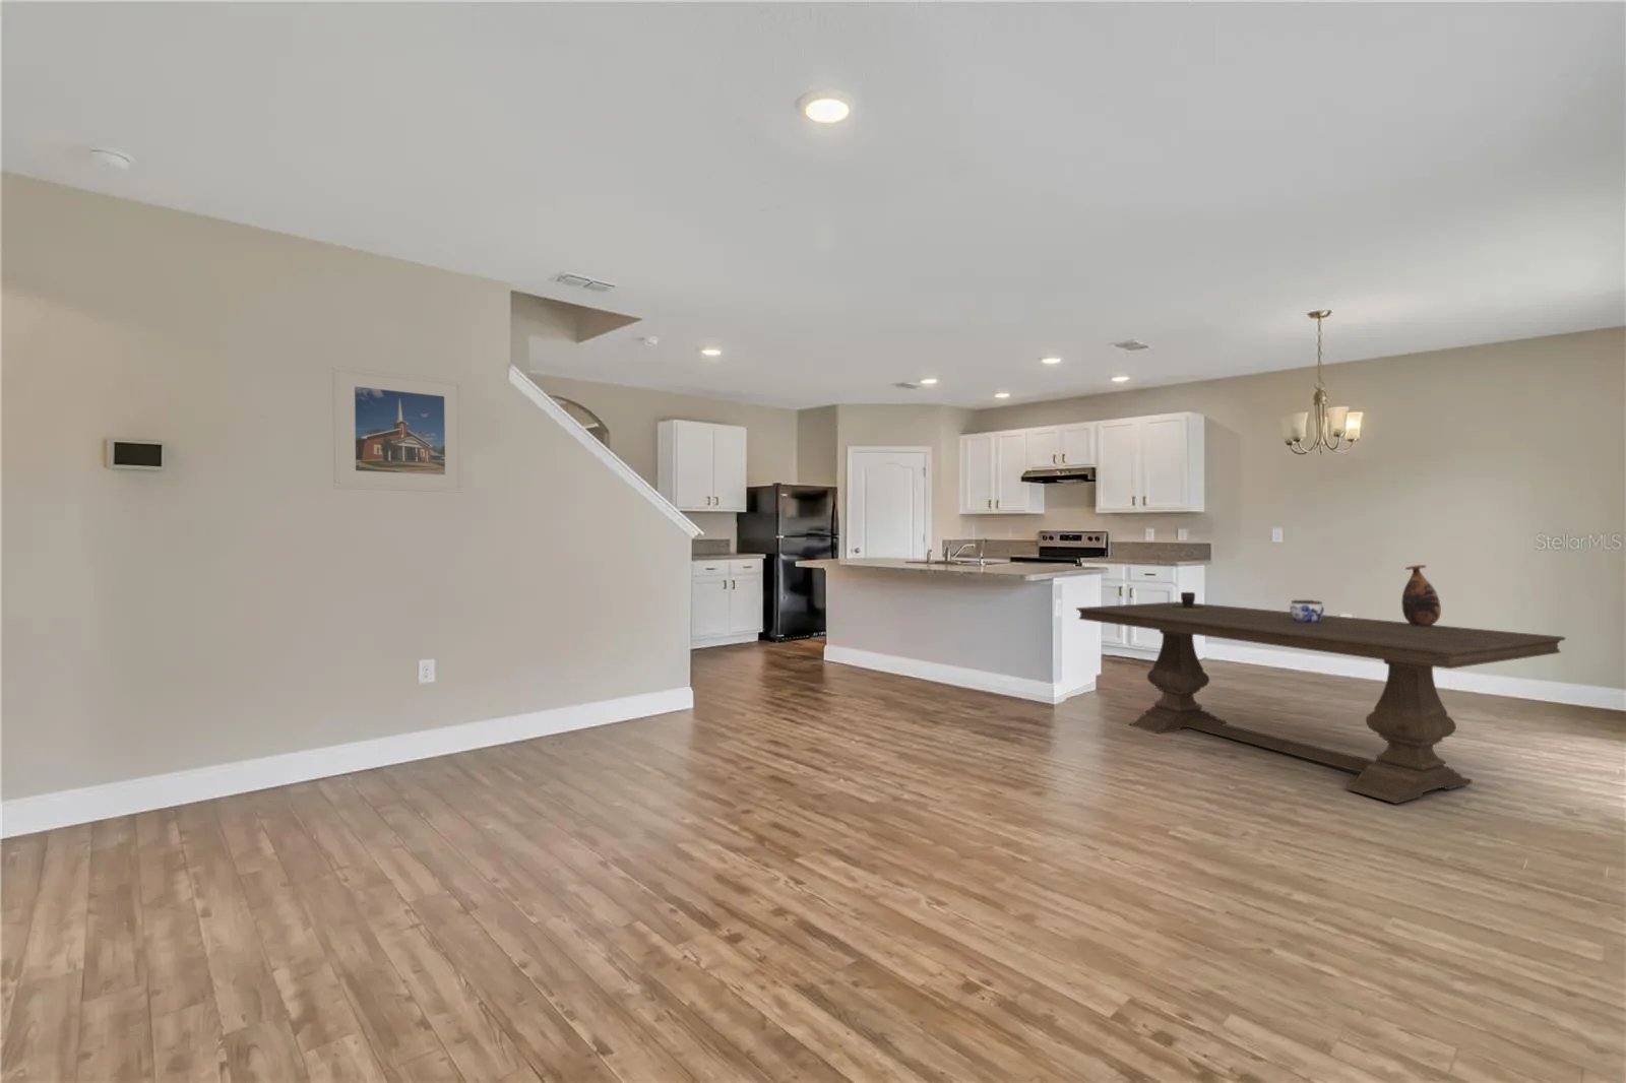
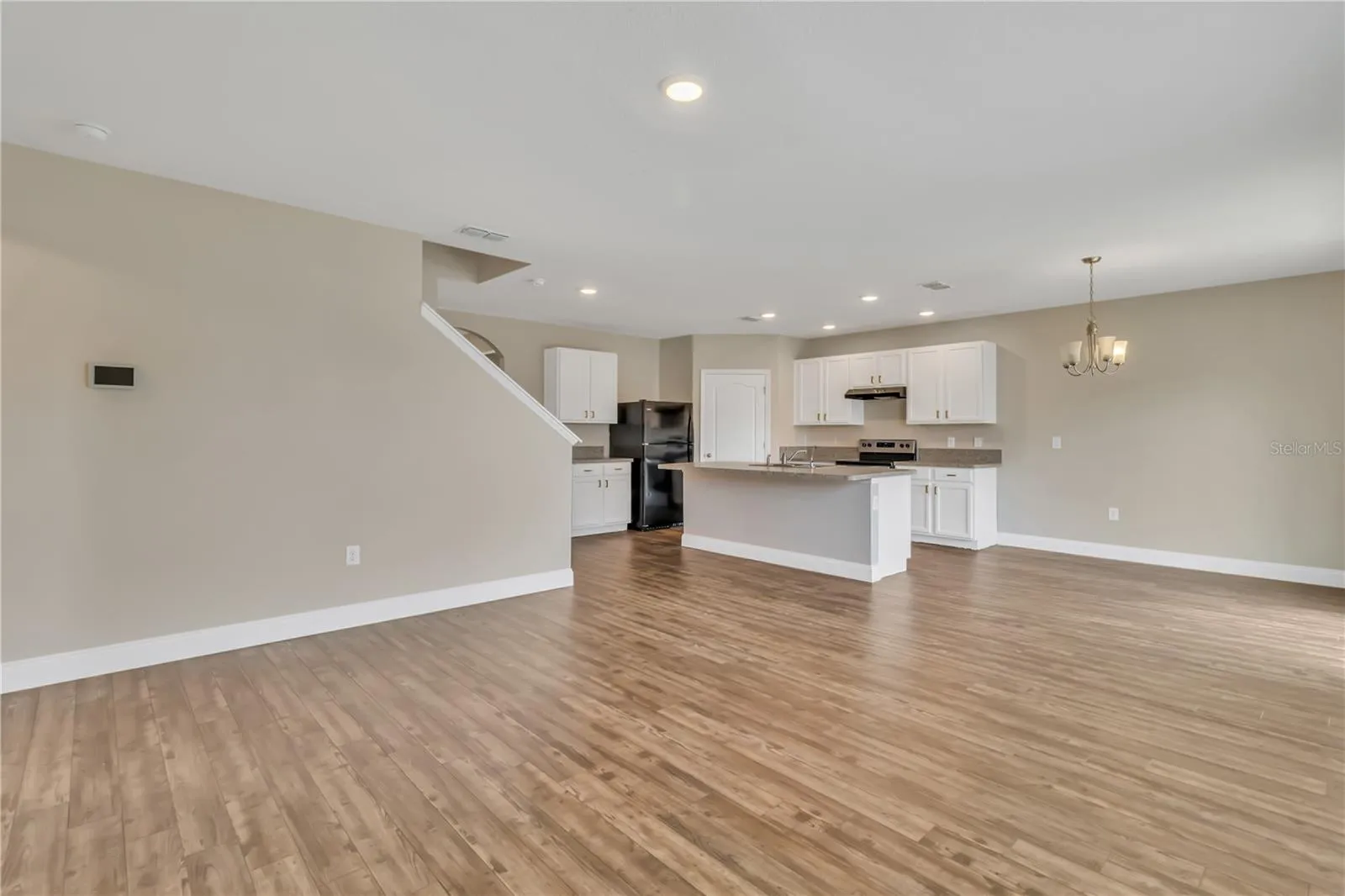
- dining table [1075,601,1567,805]
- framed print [331,365,464,493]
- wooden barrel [1170,591,1207,612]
- jar [1289,600,1325,622]
- vase [1400,563,1442,626]
